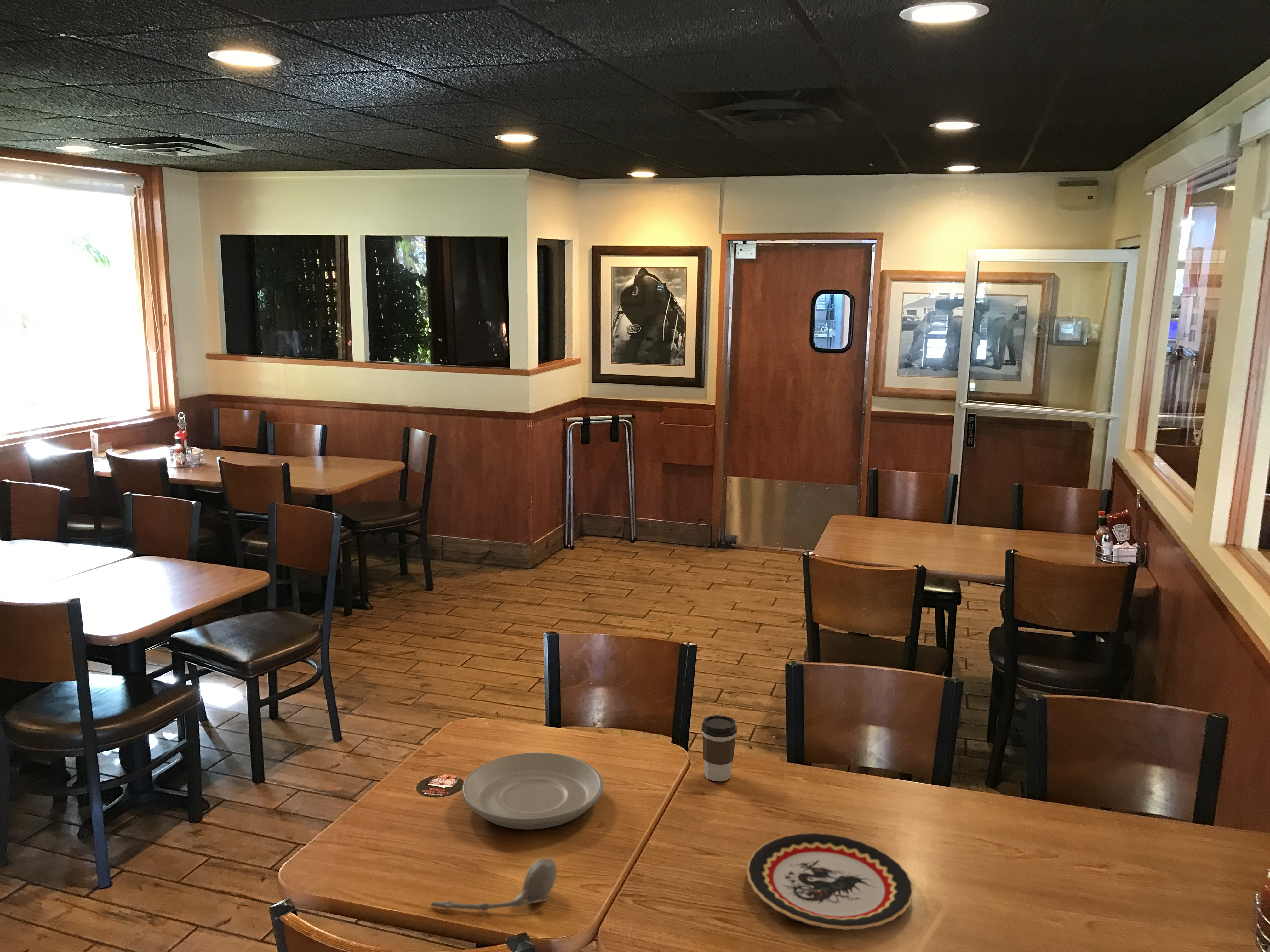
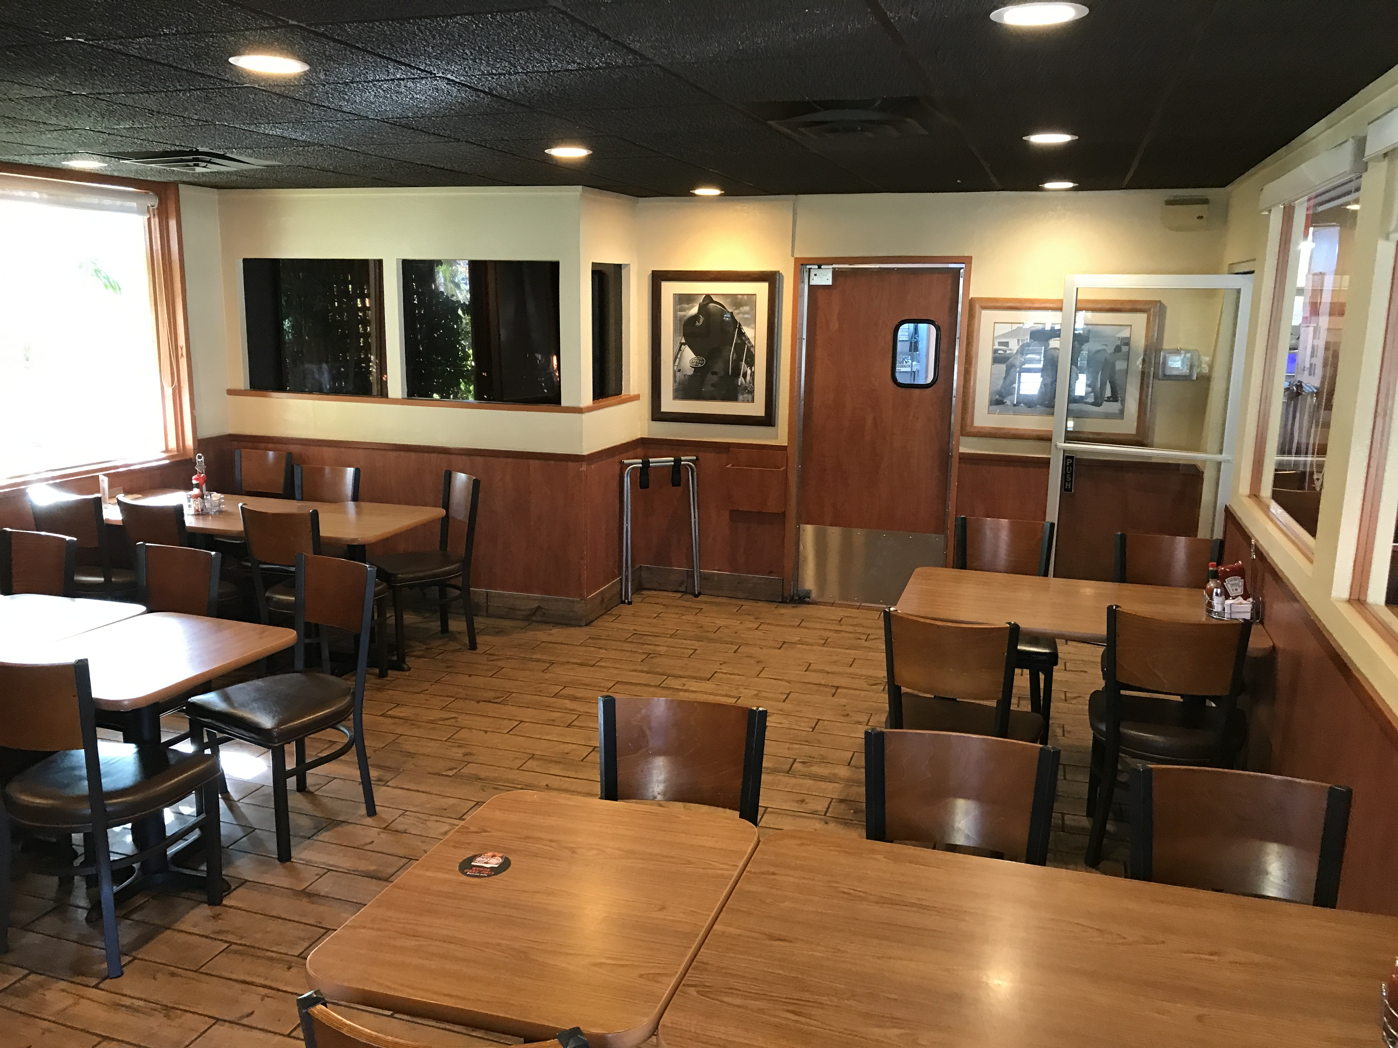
- coffee cup [701,715,737,782]
- spoon [430,857,557,911]
- plate [461,752,604,830]
- plate [746,832,914,930]
